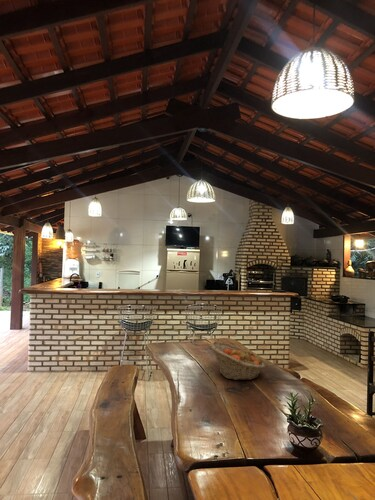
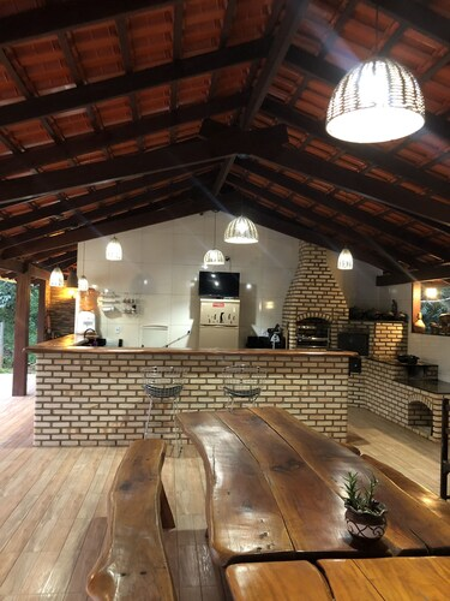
- fruit basket [209,340,266,381]
